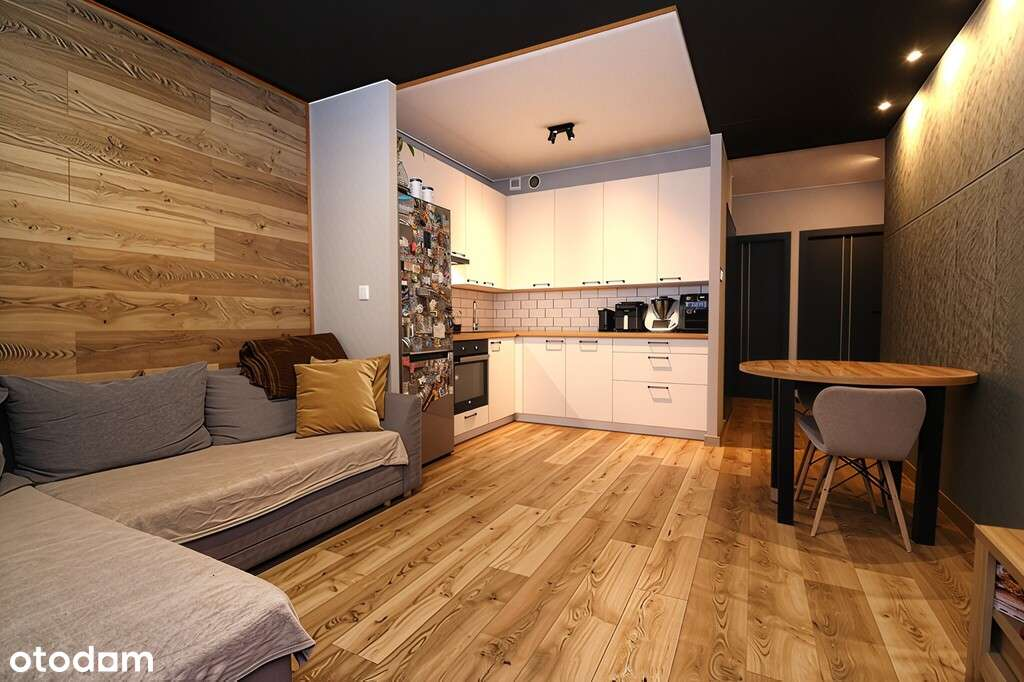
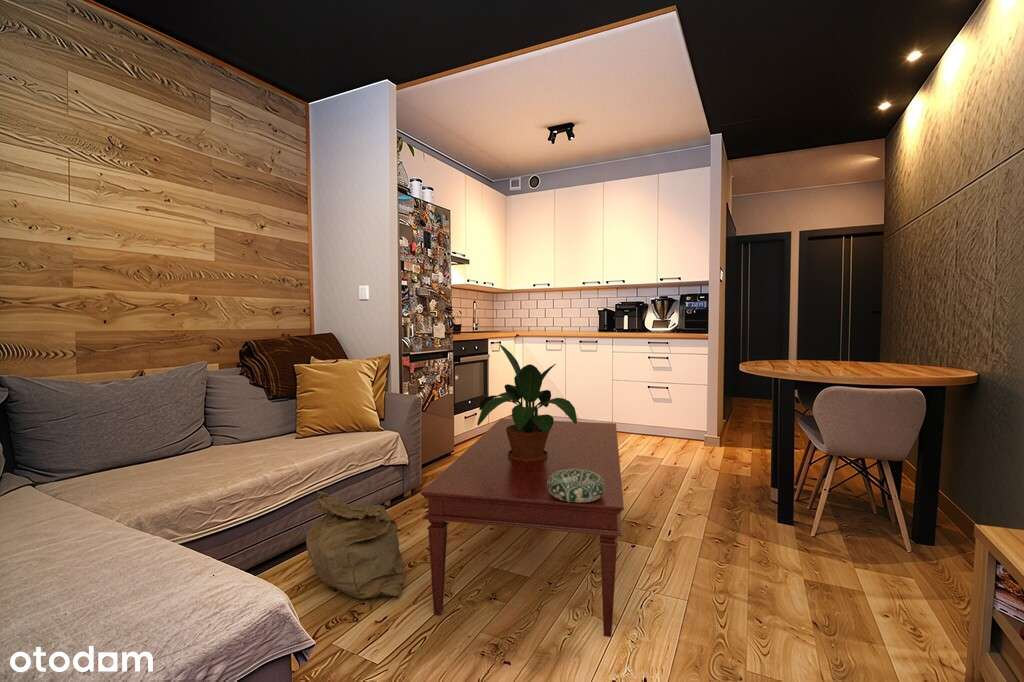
+ bag [305,490,407,600]
+ decorative bowl [547,469,605,502]
+ coffee table [420,418,625,638]
+ potted plant [476,343,578,461]
